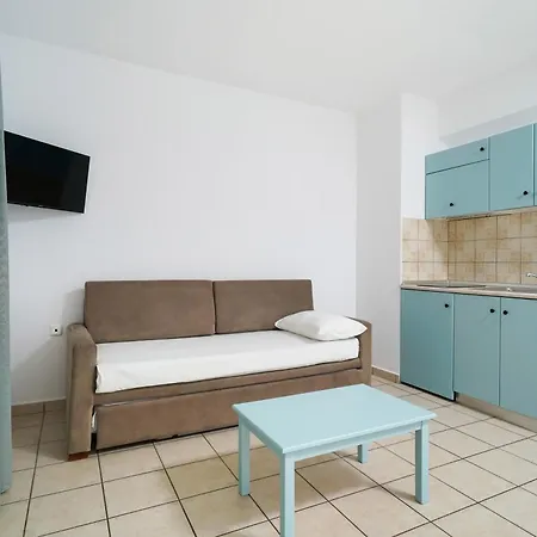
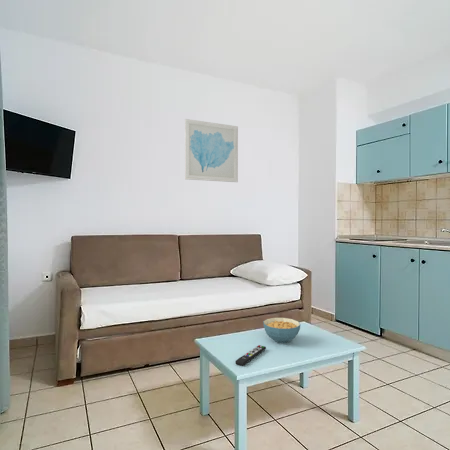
+ cereal bowl [262,317,301,344]
+ wall art [184,118,239,183]
+ remote control [234,344,267,367]
